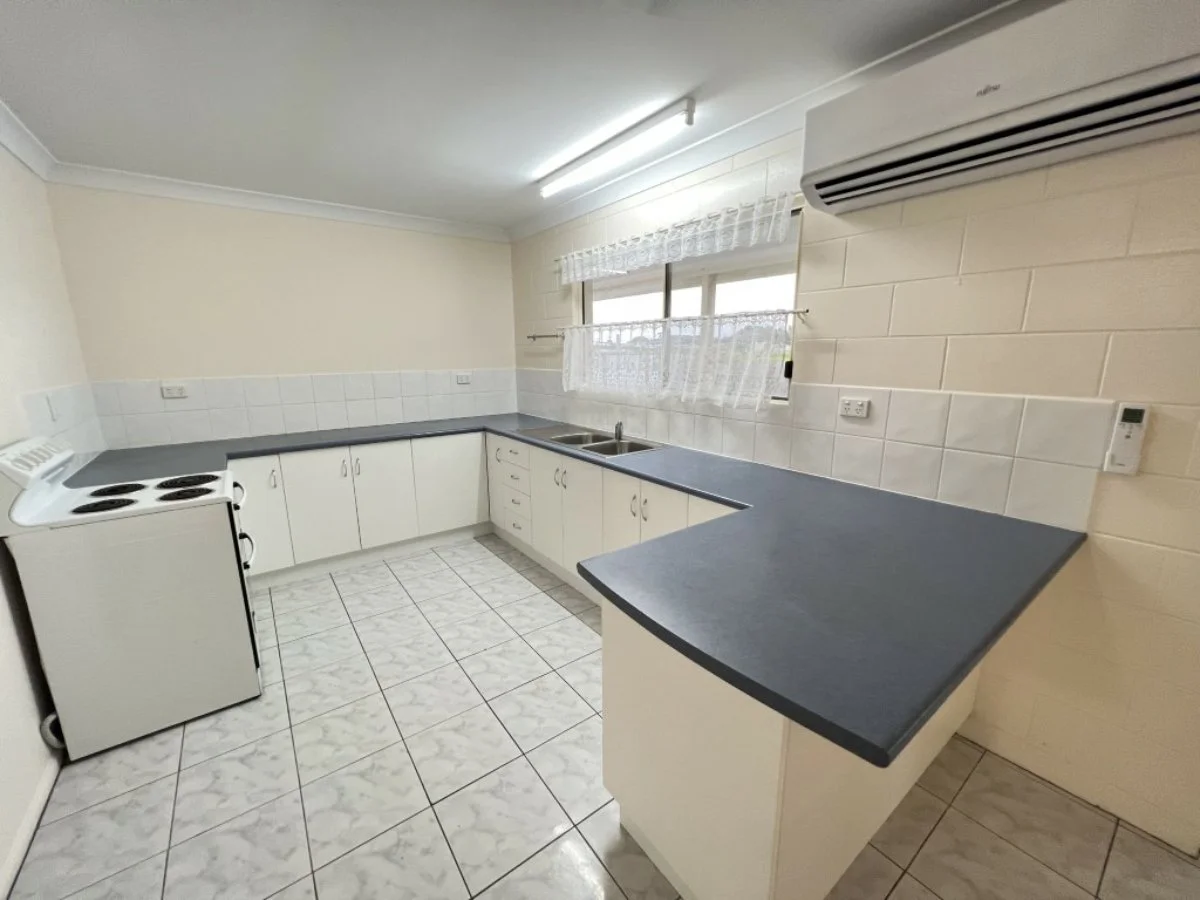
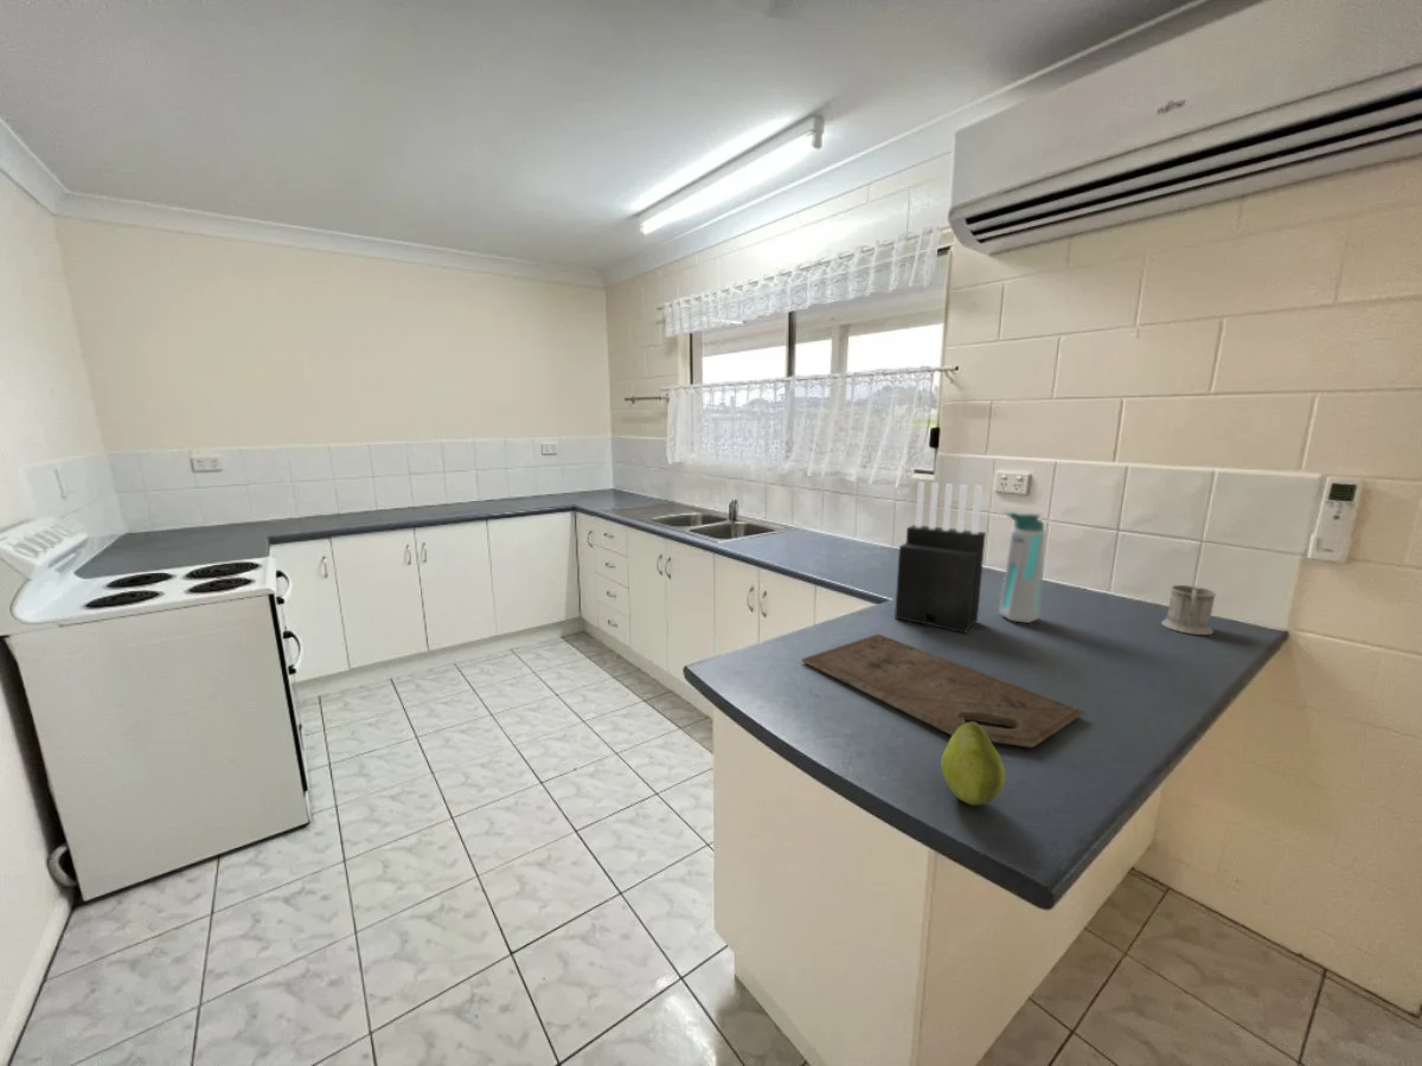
+ knife block [893,481,987,635]
+ fruit [940,713,1006,807]
+ cutting board [800,632,1087,749]
+ mug [1160,584,1217,636]
+ water bottle [998,509,1046,624]
